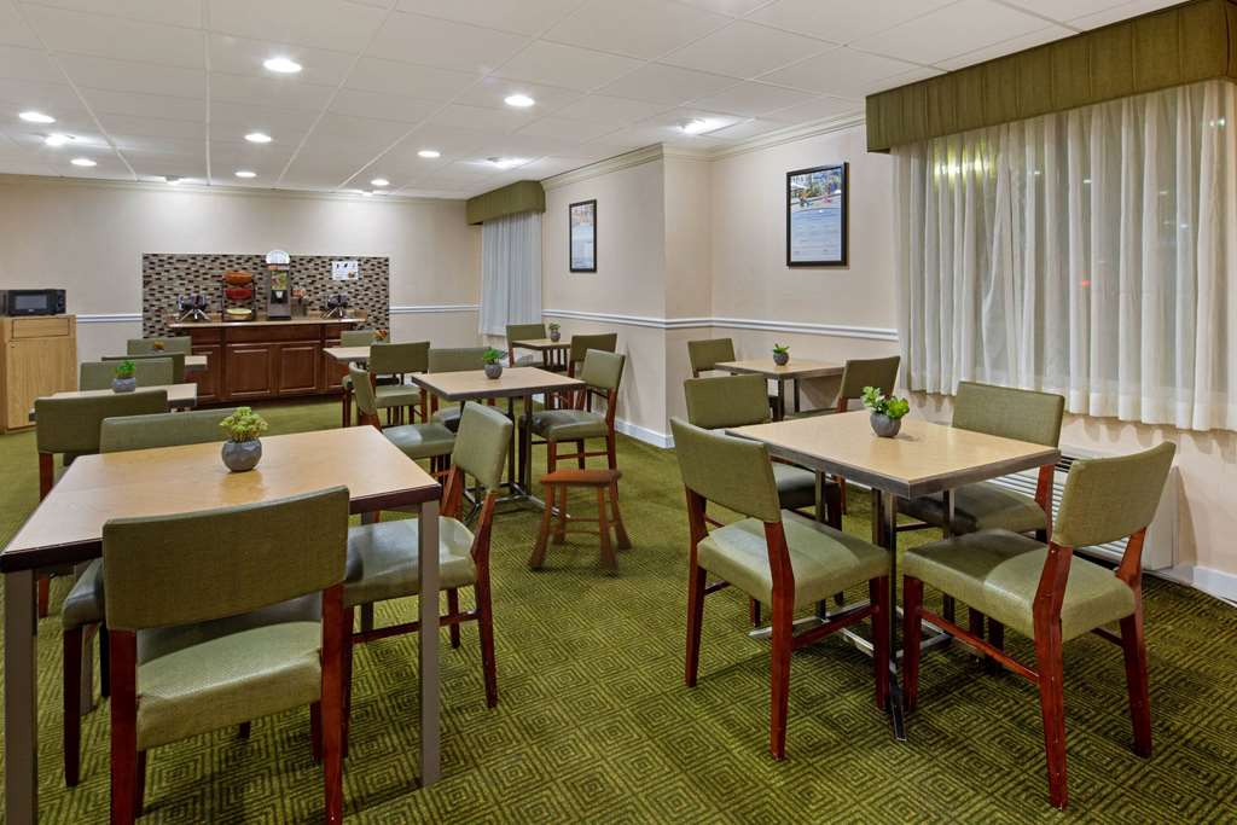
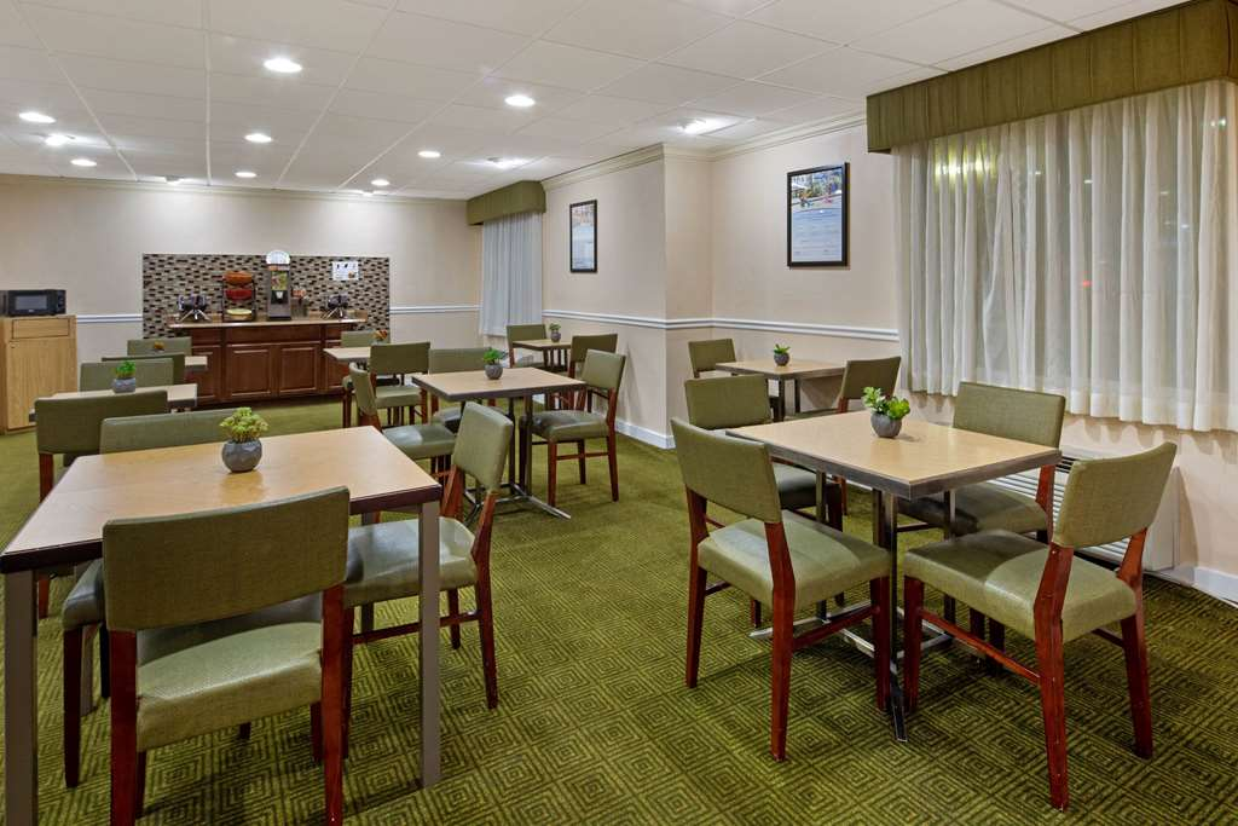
- stool [525,467,634,571]
